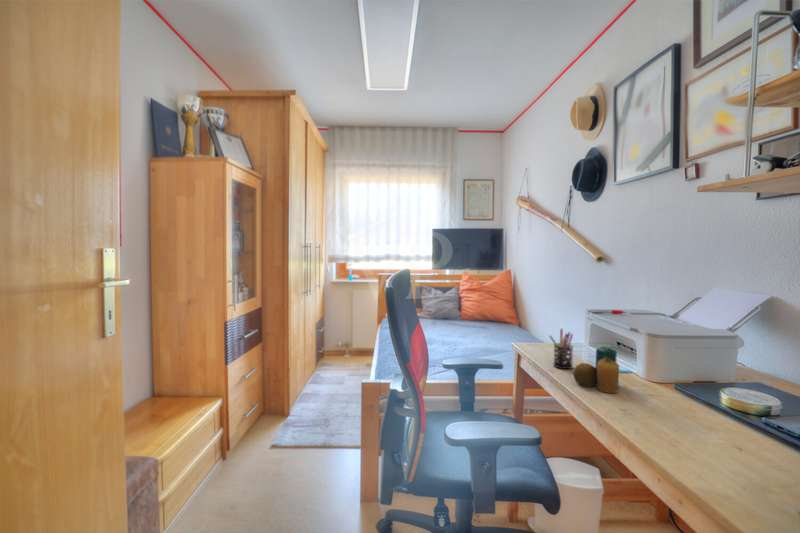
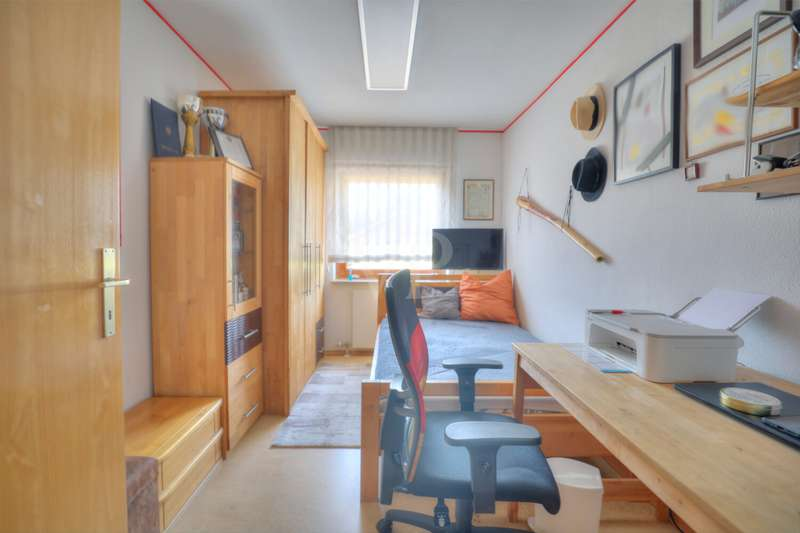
- pen holder [548,328,574,370]
- candle [572,345,620,394]
